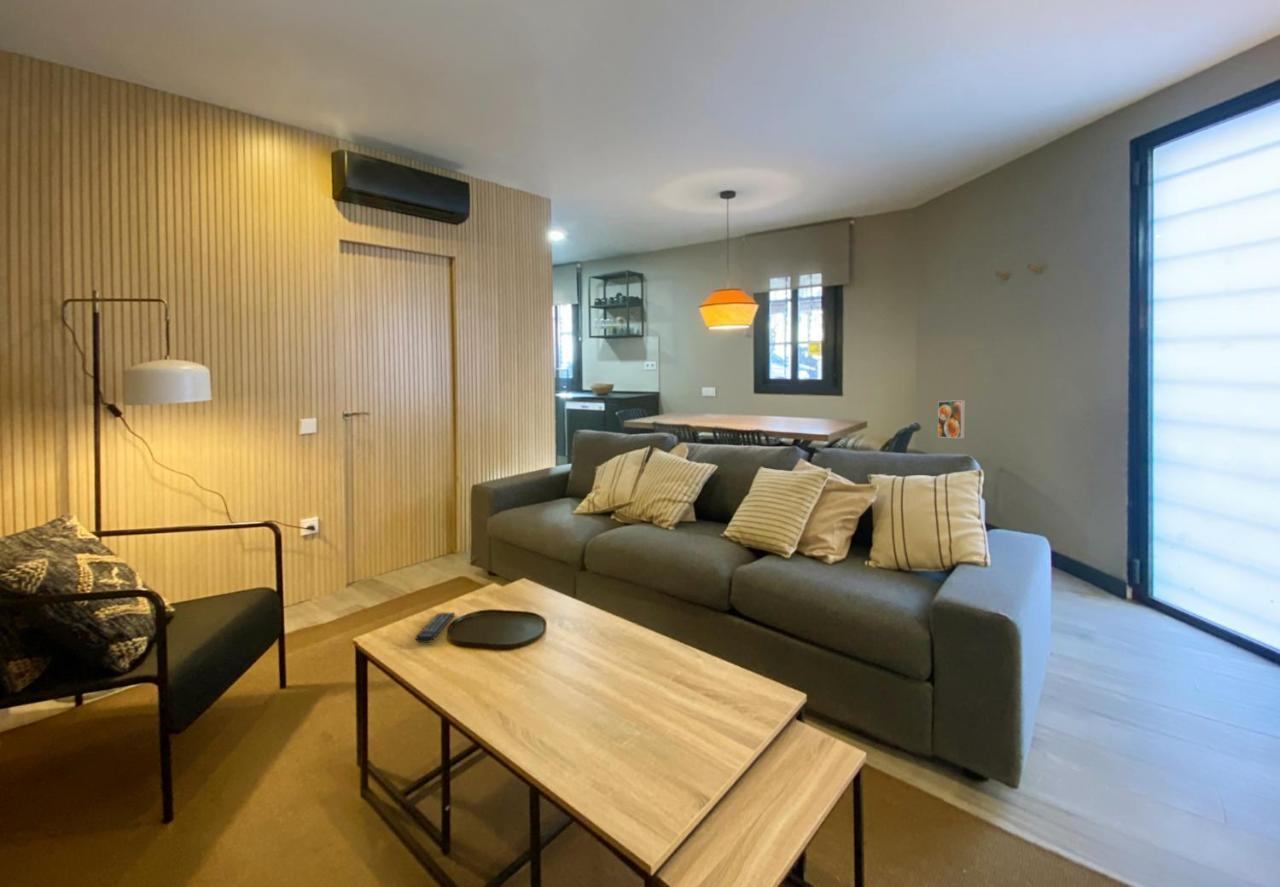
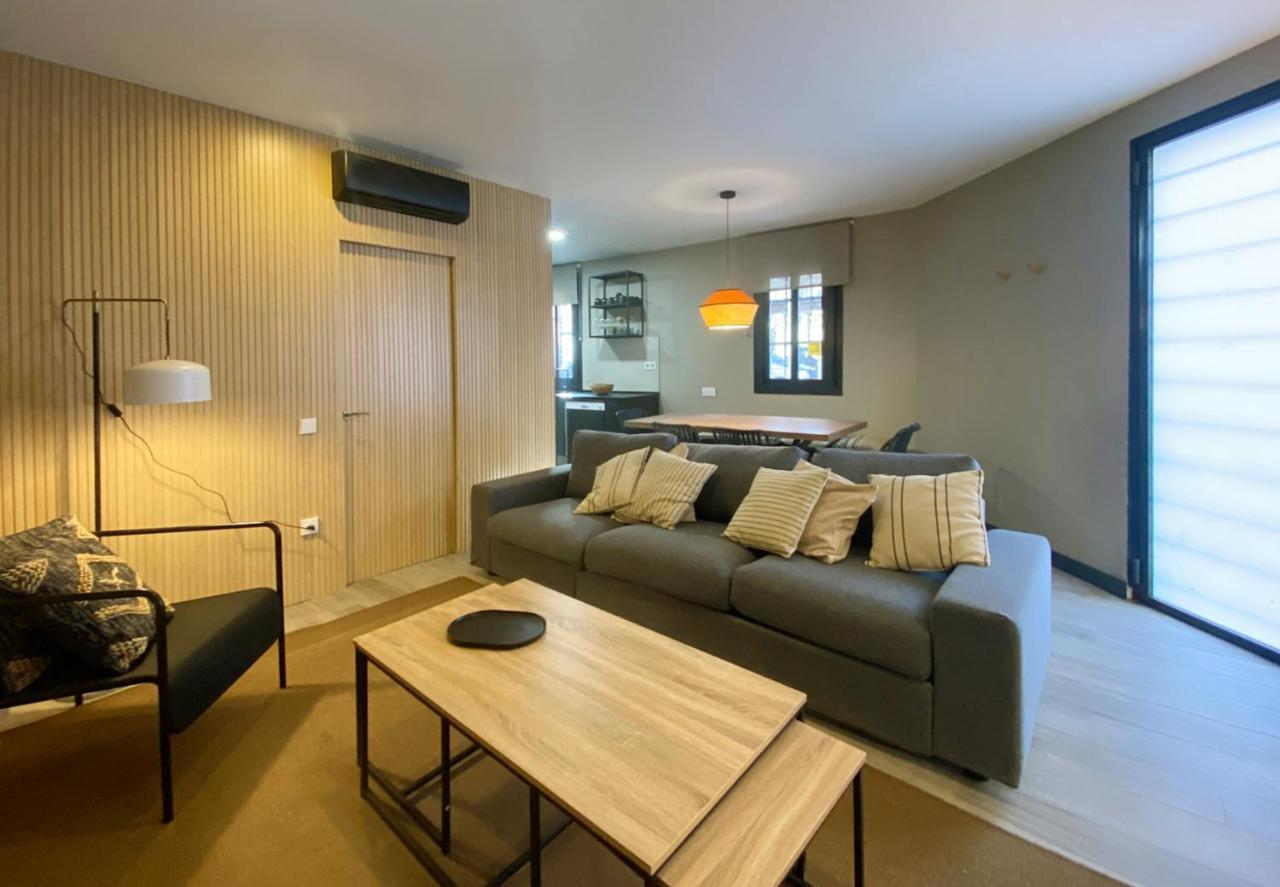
- remote control [414,612,456,644]
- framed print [937,399,966,439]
